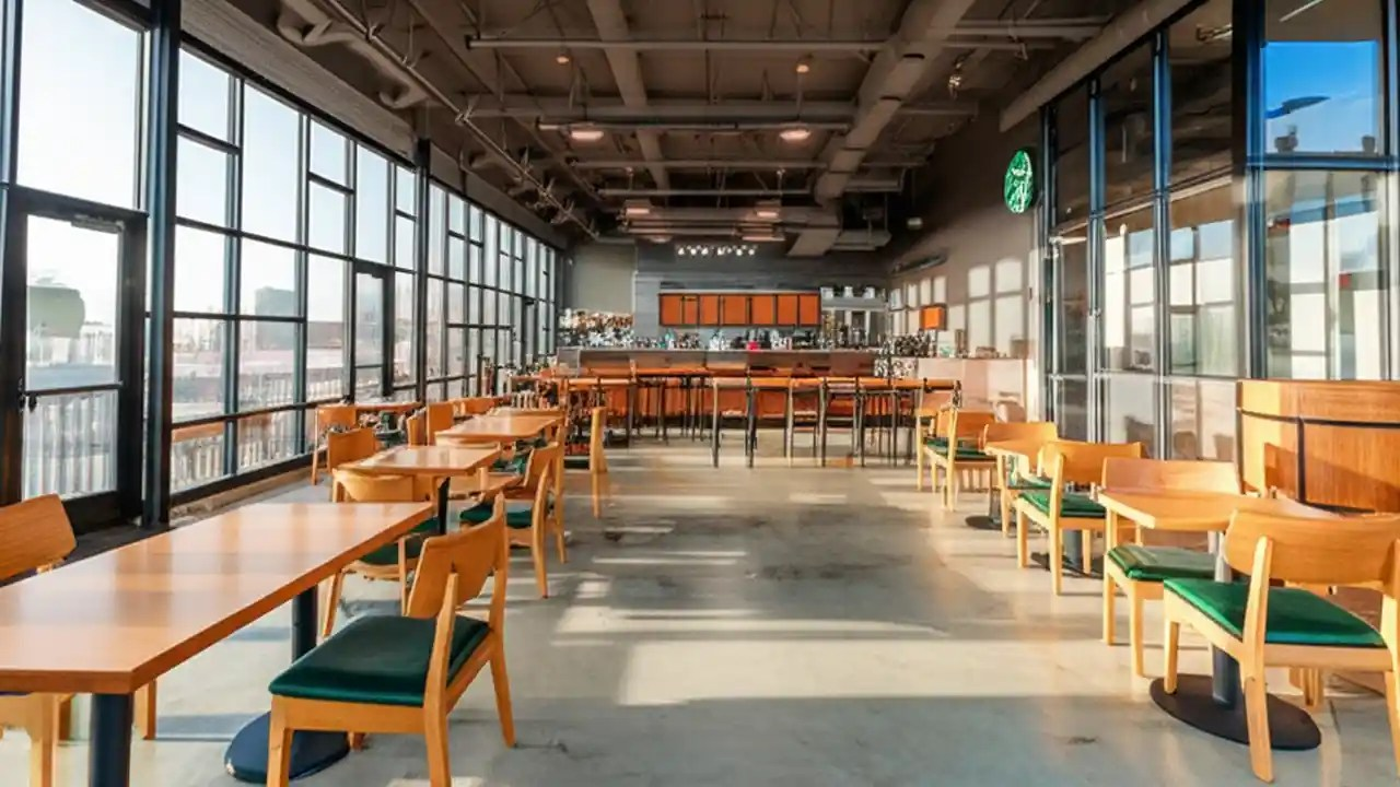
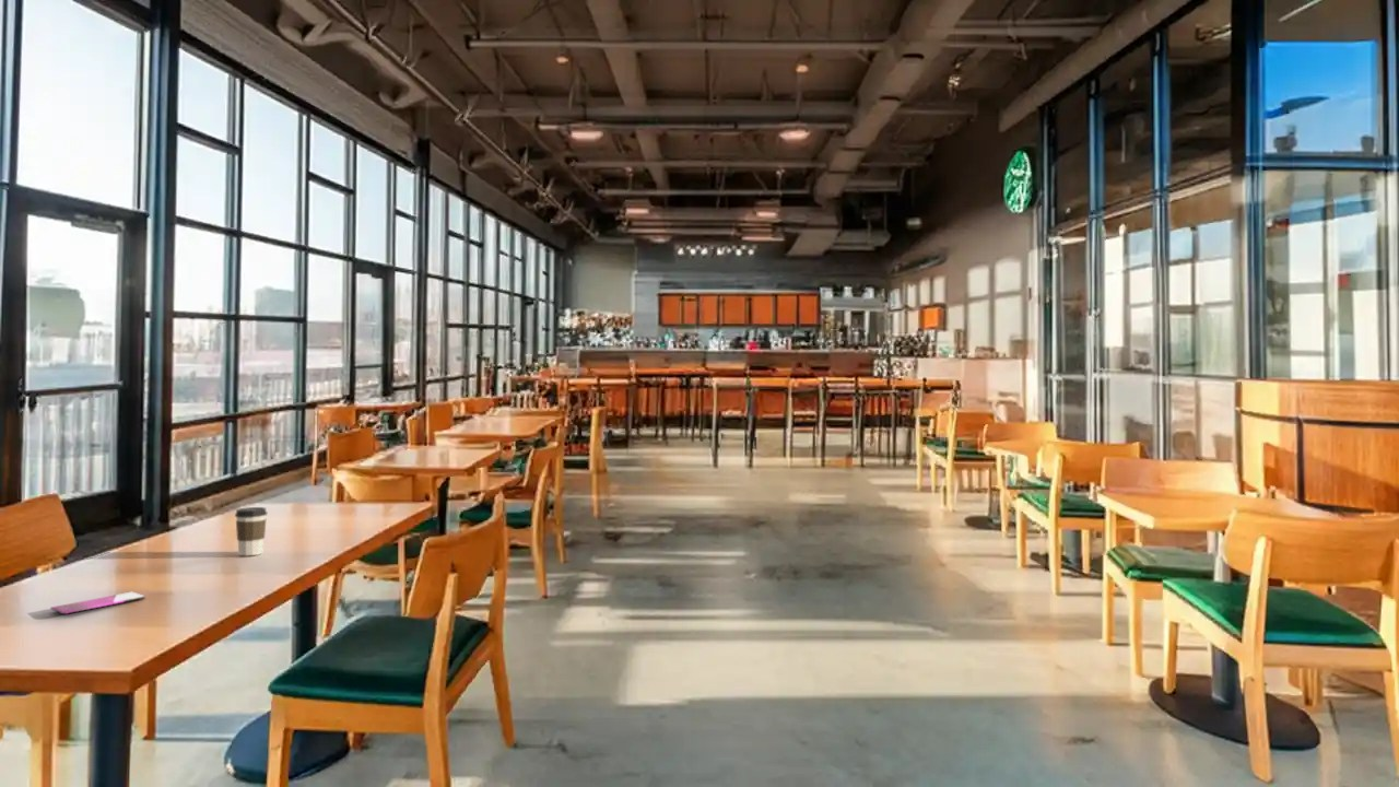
+ smartphone [49,591,146,615]
+ coffee cup [234,506,268,556]
